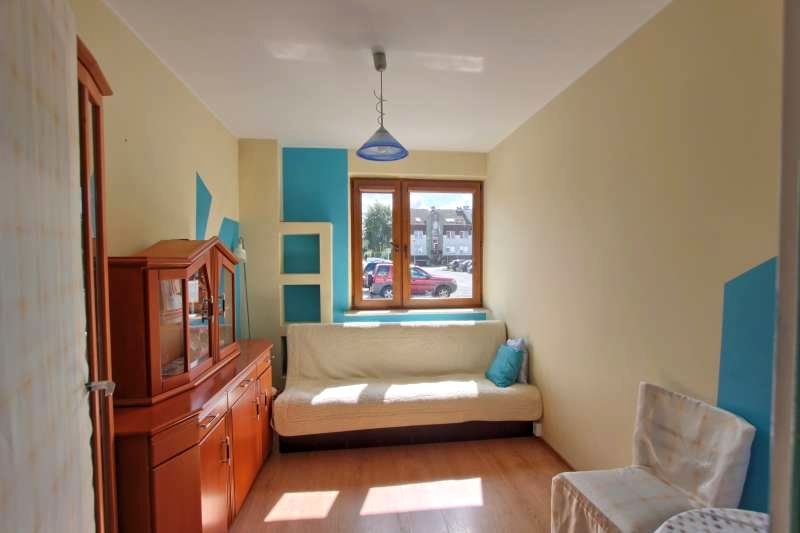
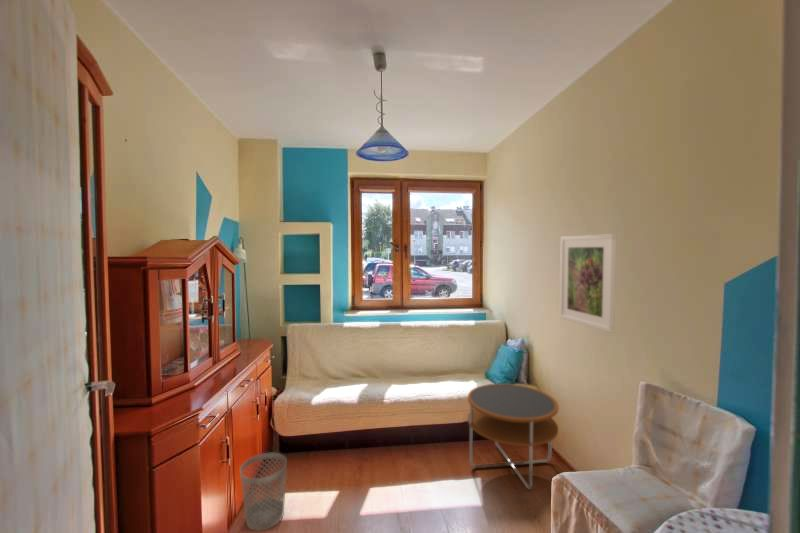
+ wastebasket [239,452,288,532]
+ side table [467,383,560,491]
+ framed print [559,233,617,333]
